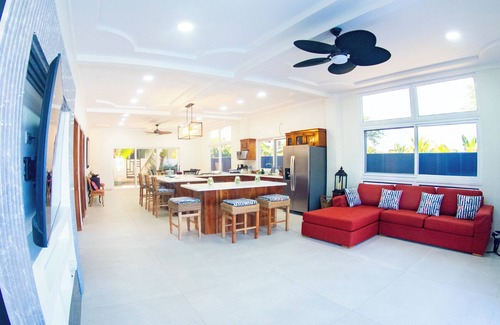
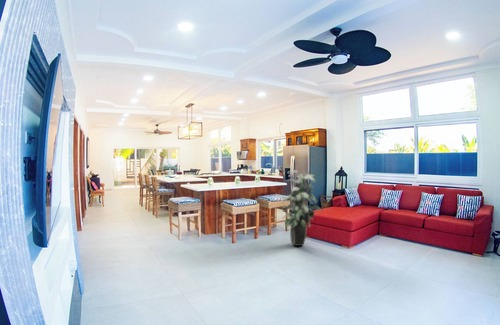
+ indoor plant [281,169,323,247]
